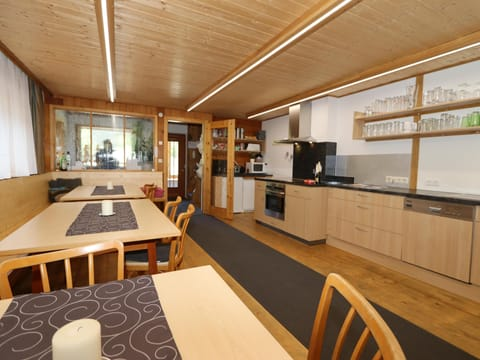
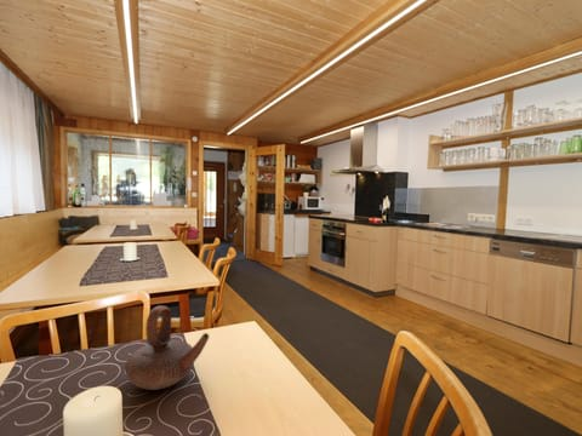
+ teapot [124,305,210,391]
